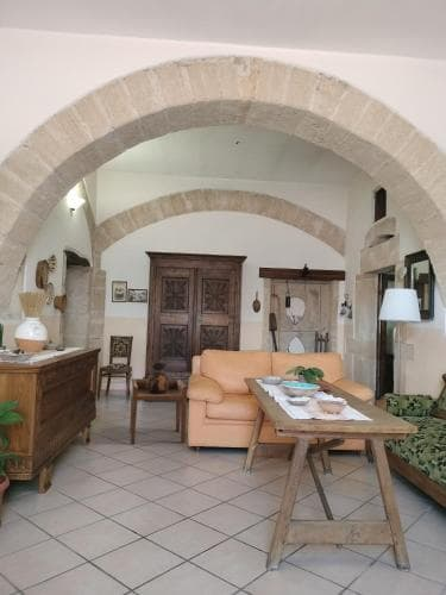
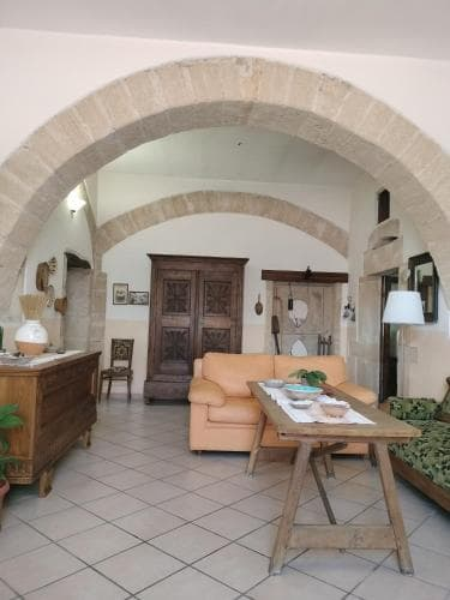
- ceramic jug [146,362,169,394]
- side table [128,377,188,446]
